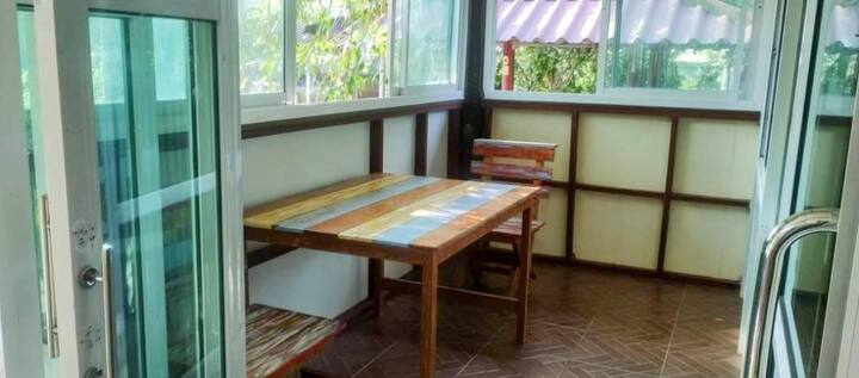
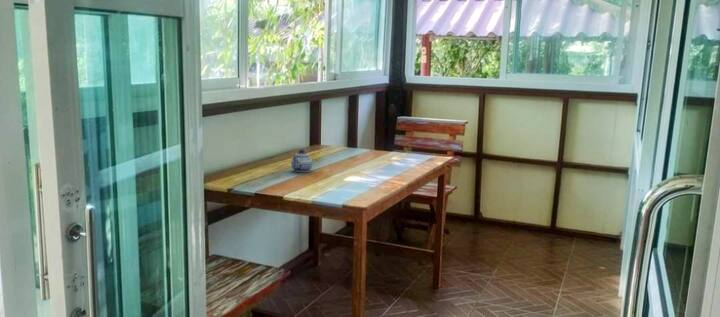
+ teapot [290,149,313,173]
